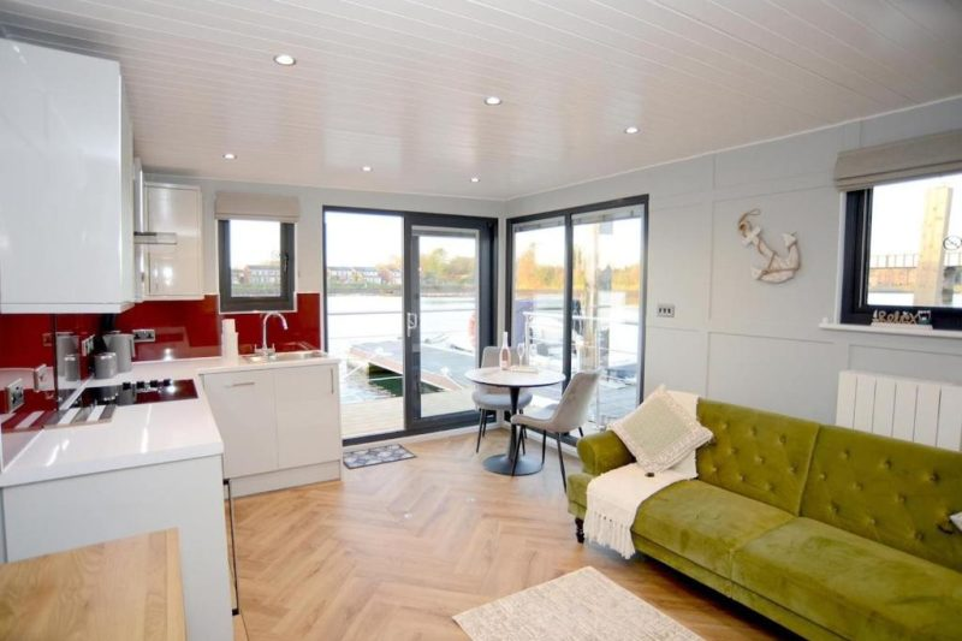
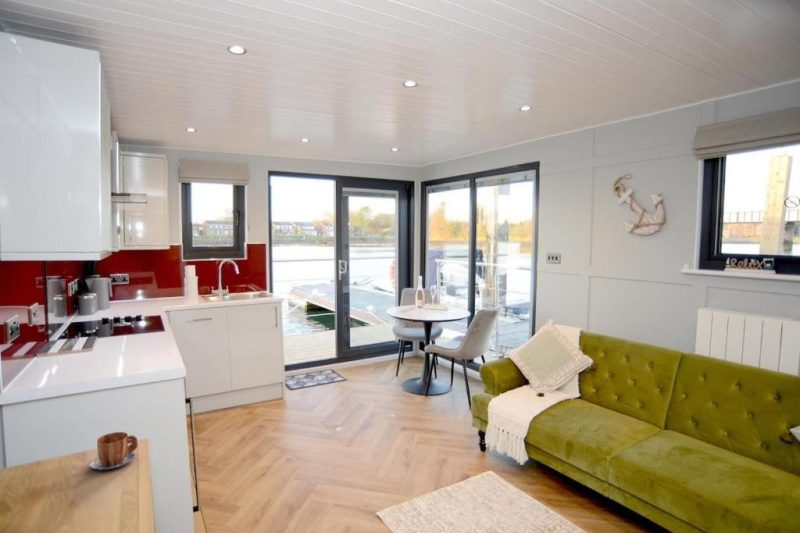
+ mug [89,431,139,471]
